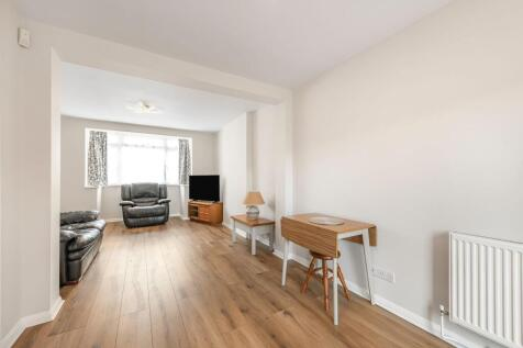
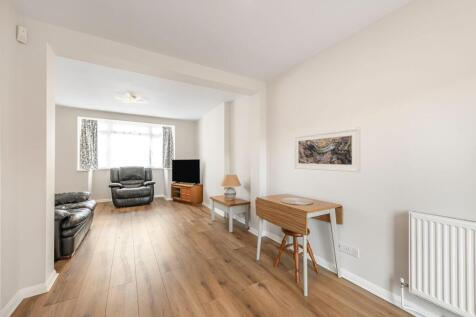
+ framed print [293,126,361,173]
